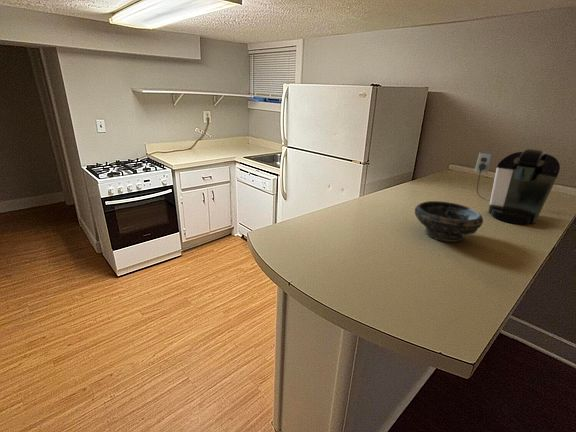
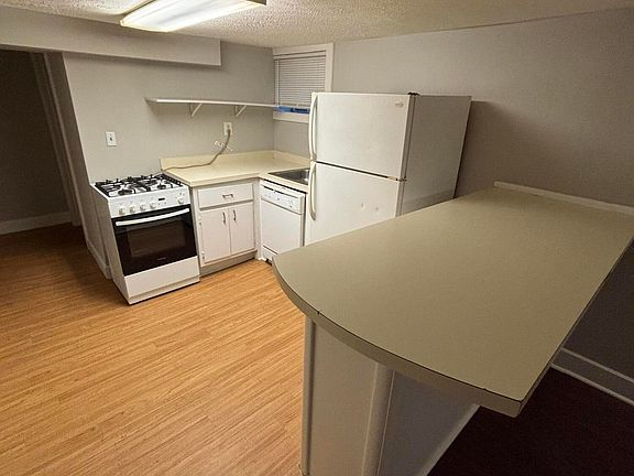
- bowl [414,200,484,243]
- coffee maker [474,148,561,225]
